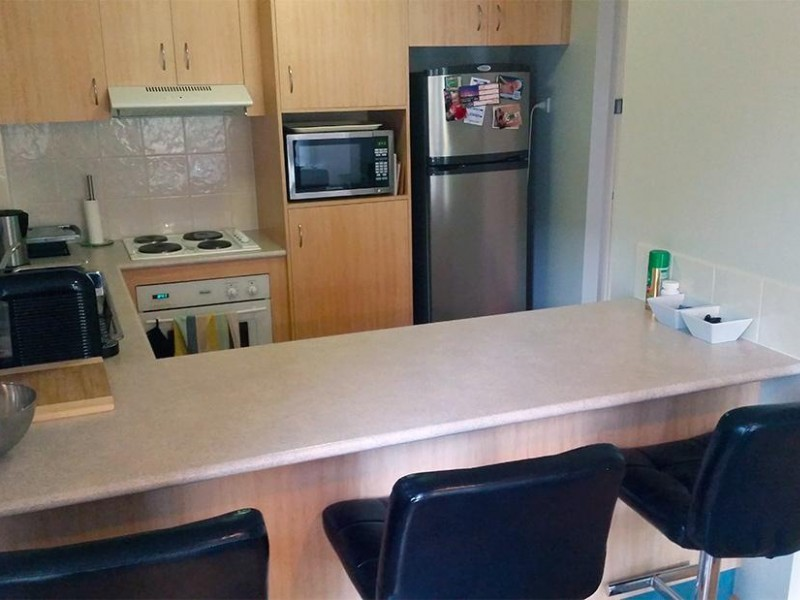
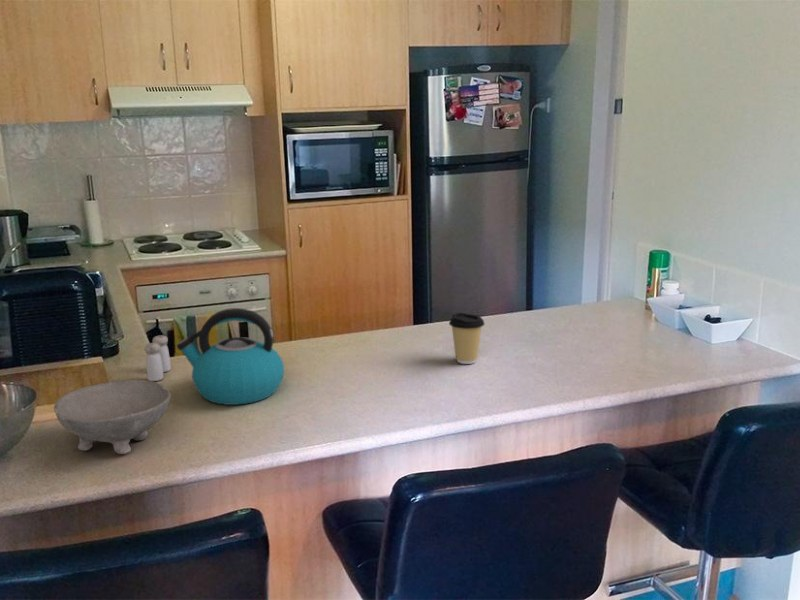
+ kettle [176,307,285,406]
+ bowl [53,379,172,455]
+ salt and pepper shaker [144,334,172,382]
+ coffee cup [448,312,486,365]
